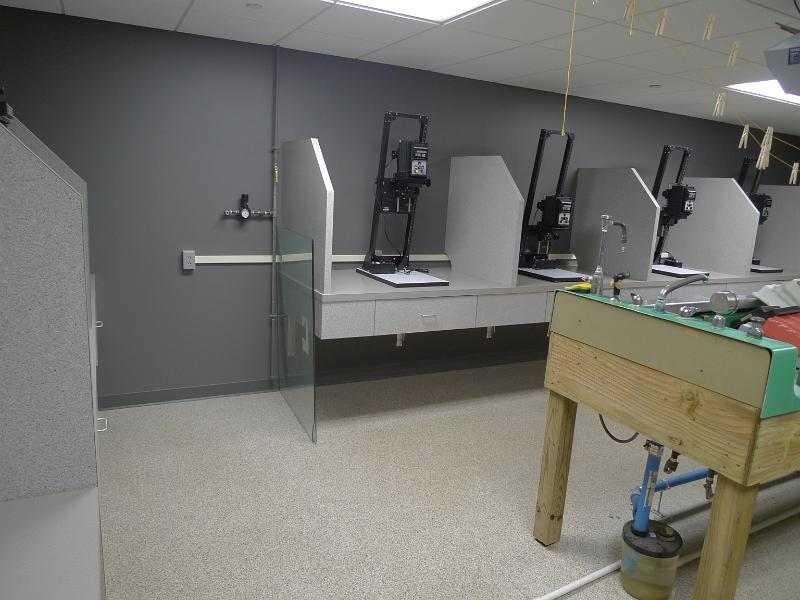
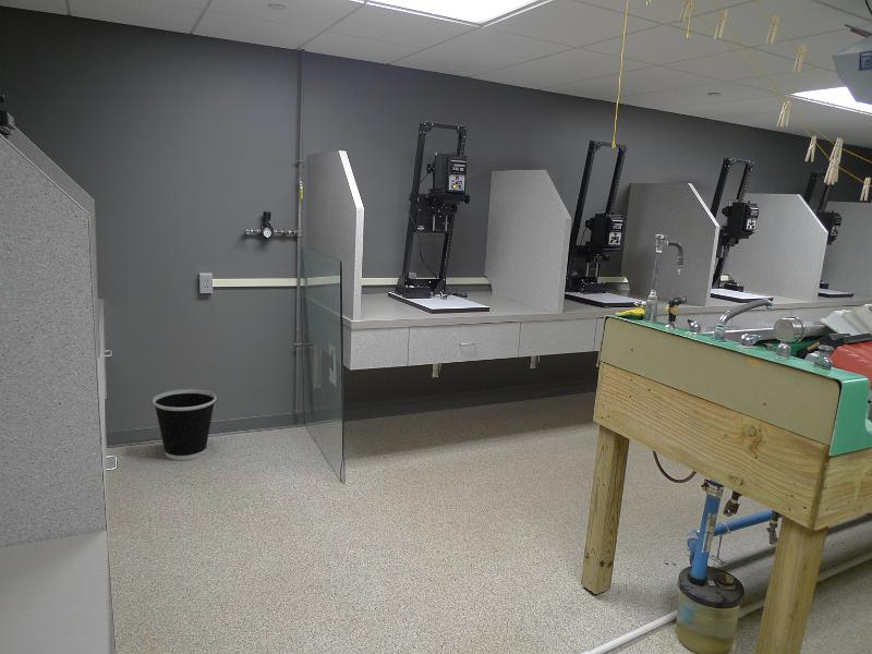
+ wastebasket [152,388,217,461]
